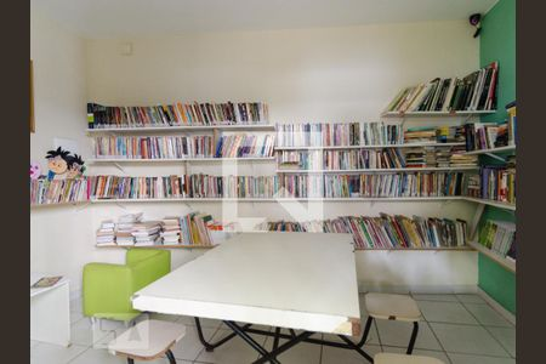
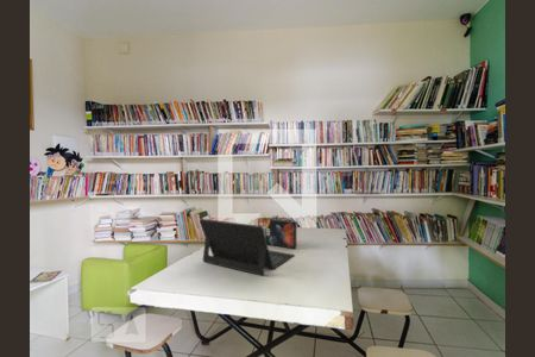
+ game box [257,217,297,250]
+ laptop [199,218,296,277]
